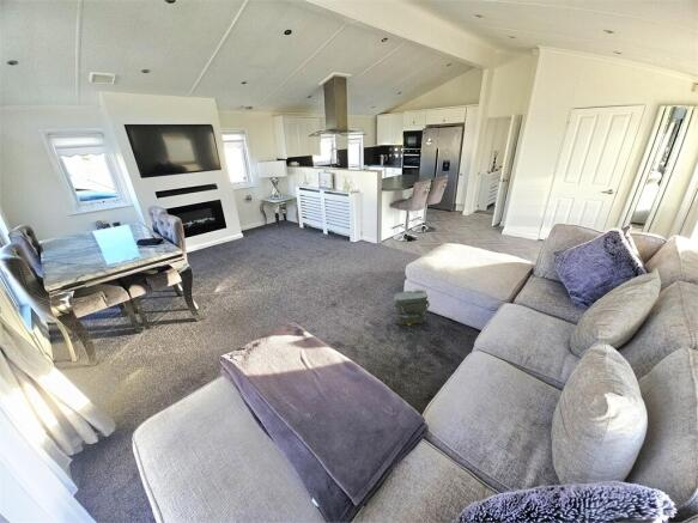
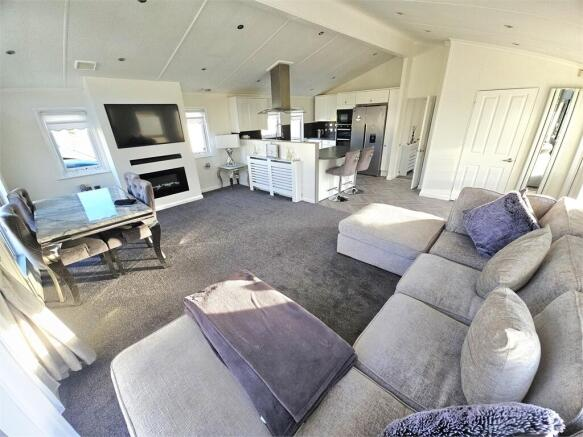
- bag [393,288,431,327]
